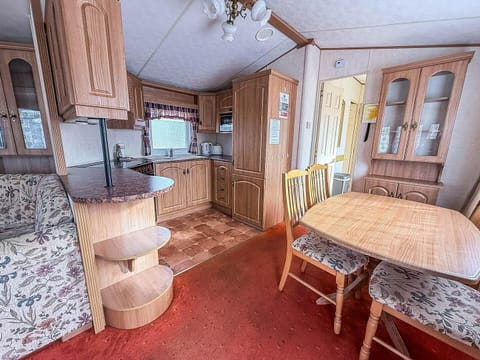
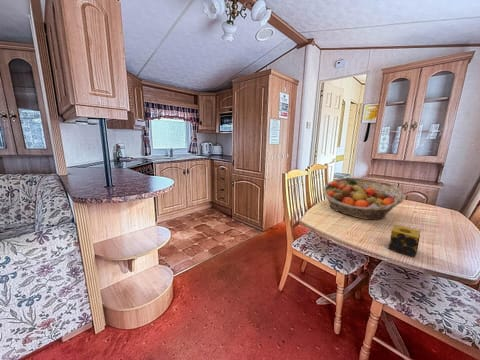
+ fruit basket [322,177,405,221]
+ candle [388,224,422,258]
